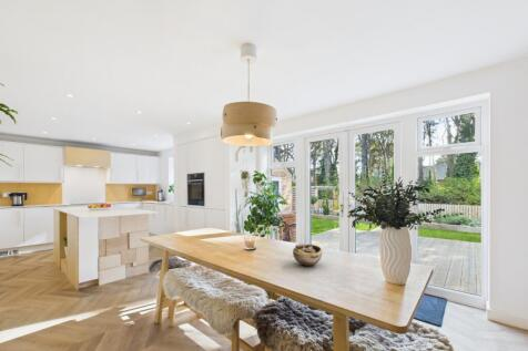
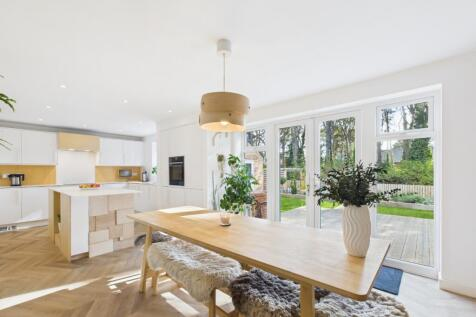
- bowl [292,242,324,267]
